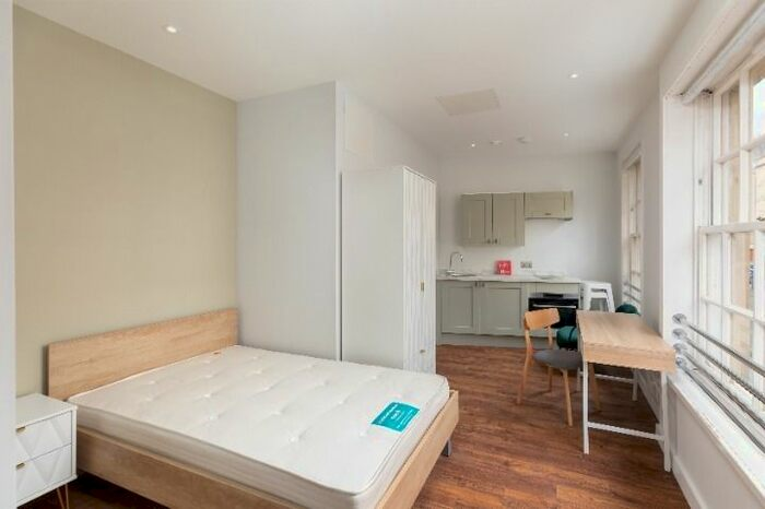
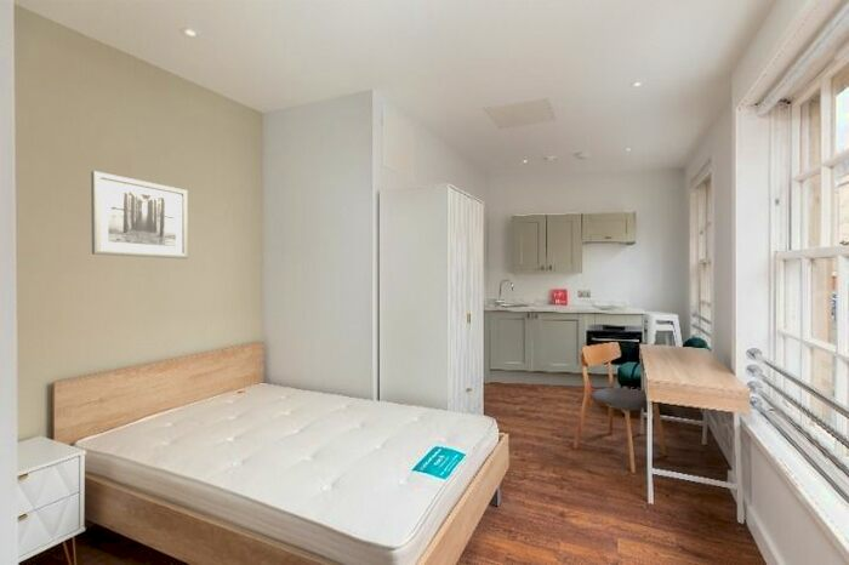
+ wall art [90,170,189,259]
